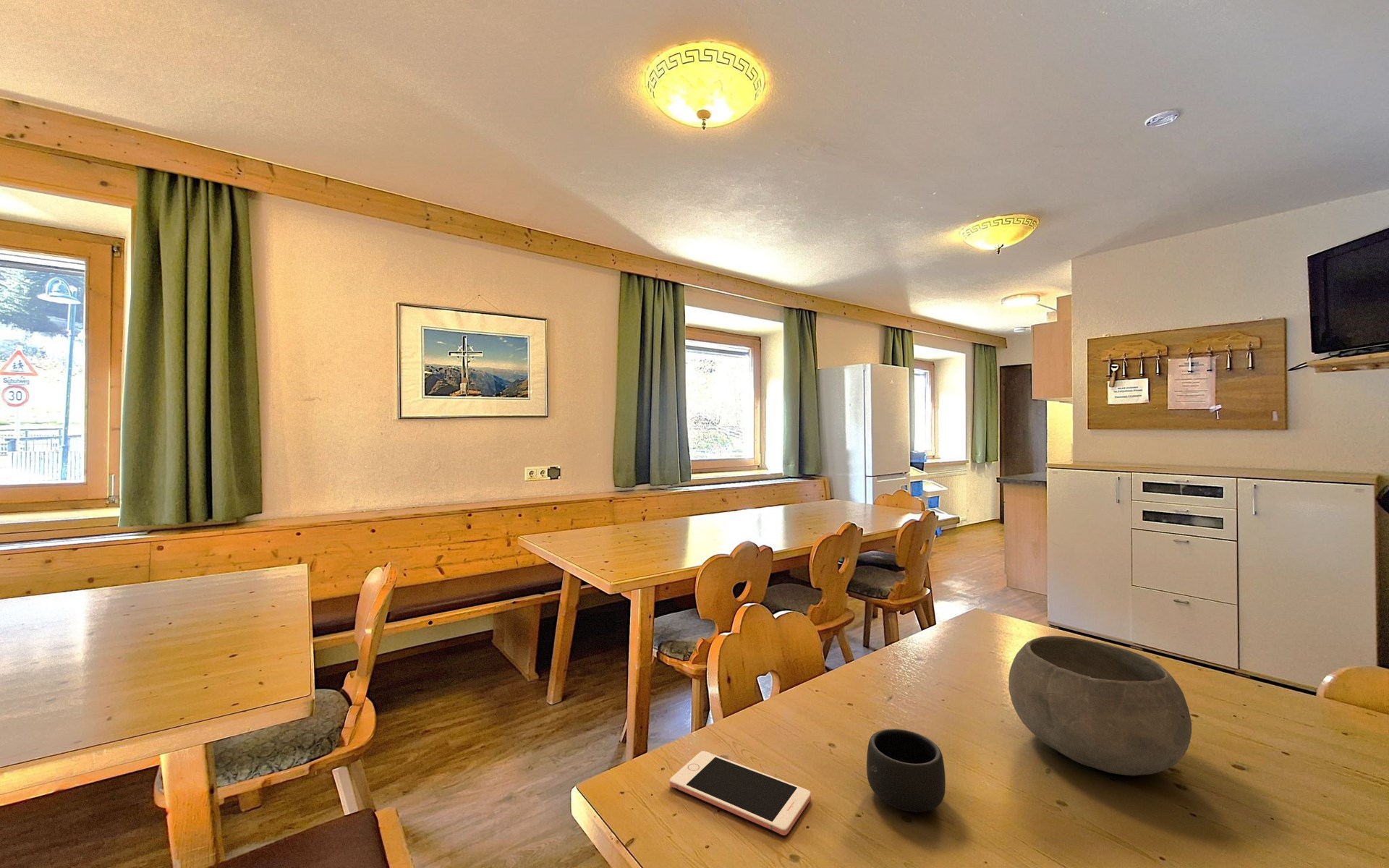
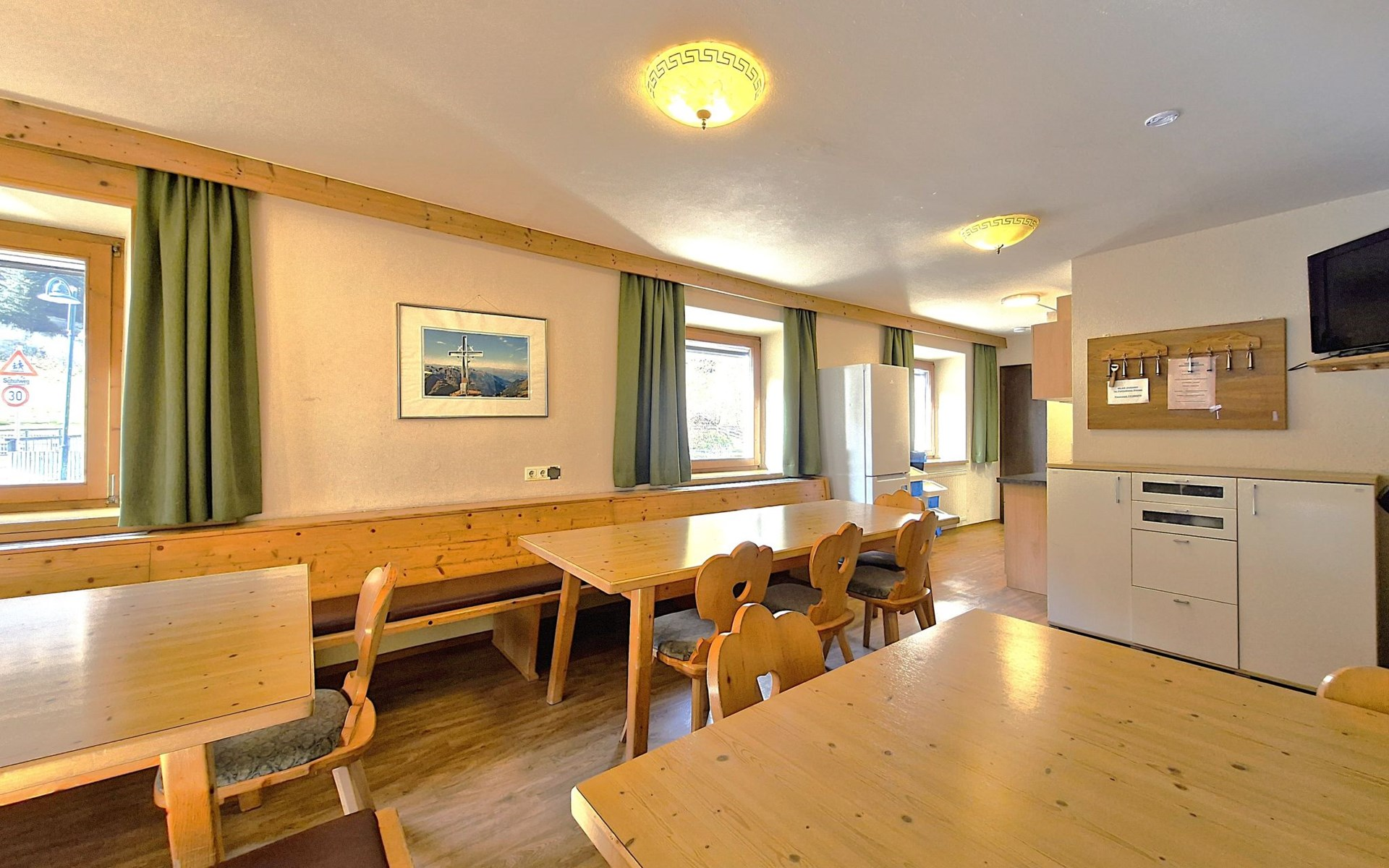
- bowl [1008,635,1192,776]
- mug [866,728,946,813]
- cell phone [669,750,812,836]
